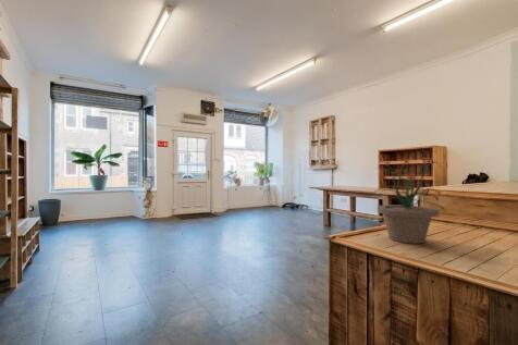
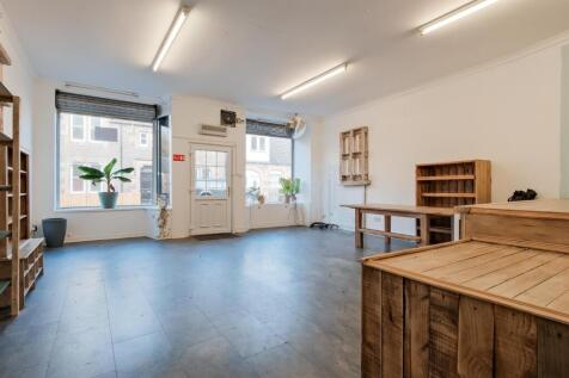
- potted plant [370,155,445,245]
